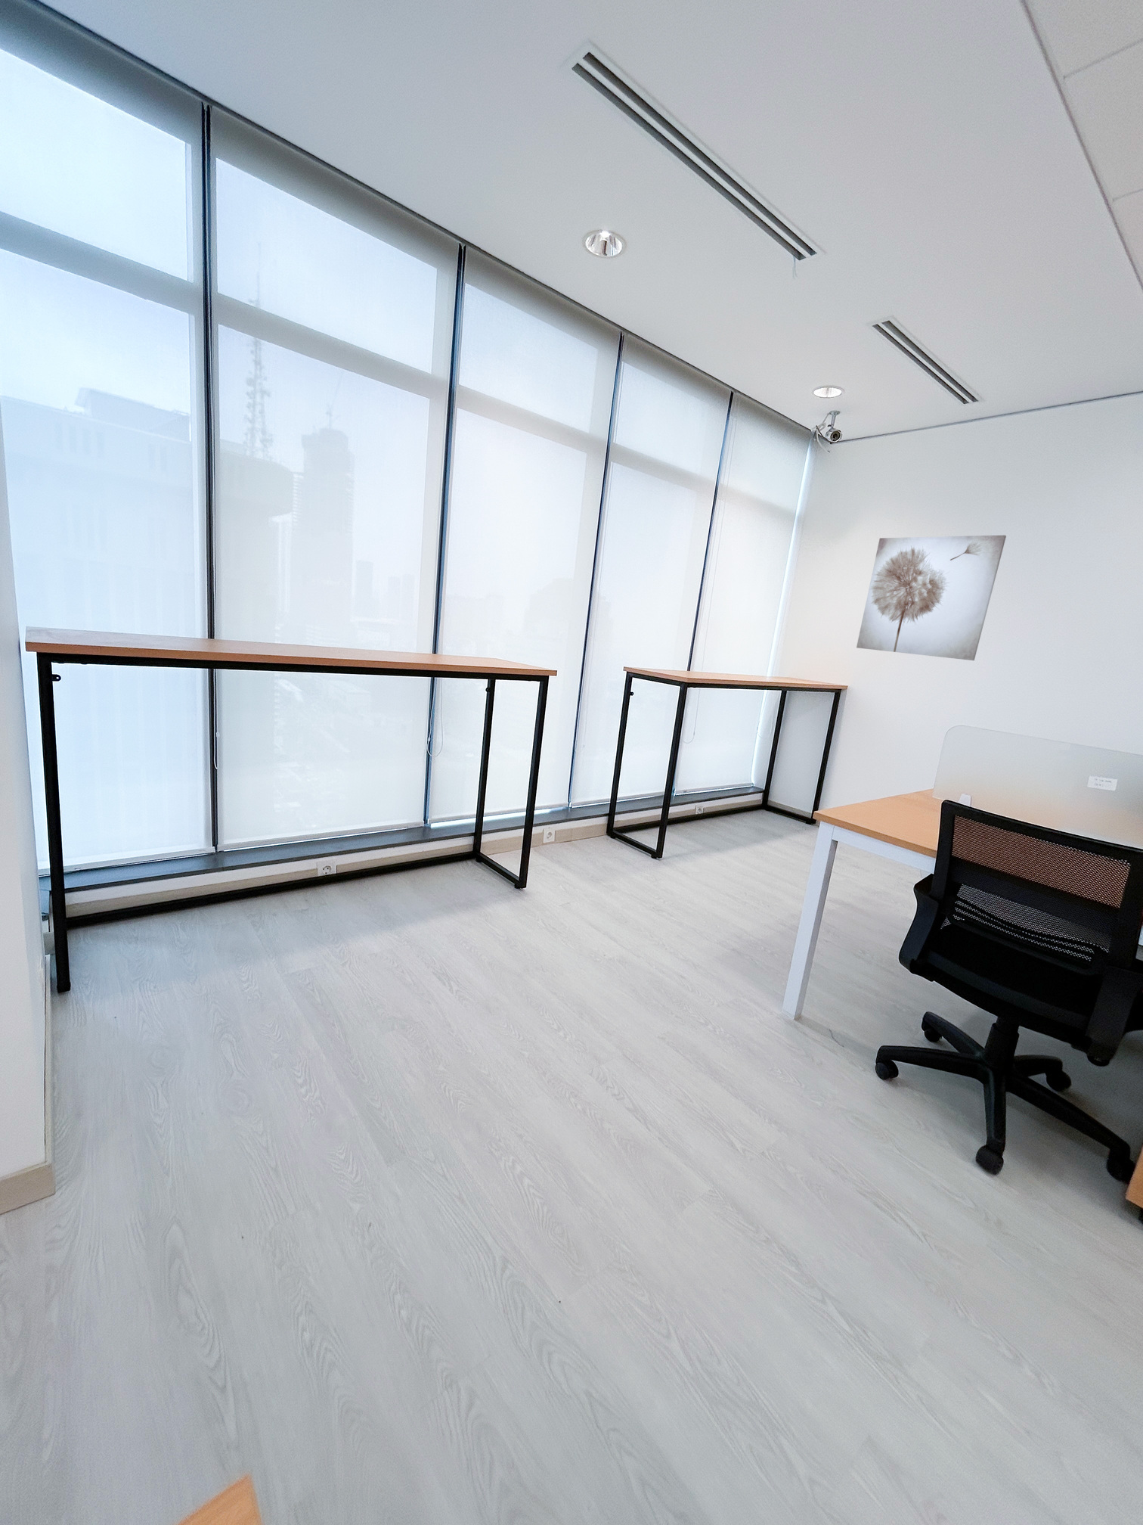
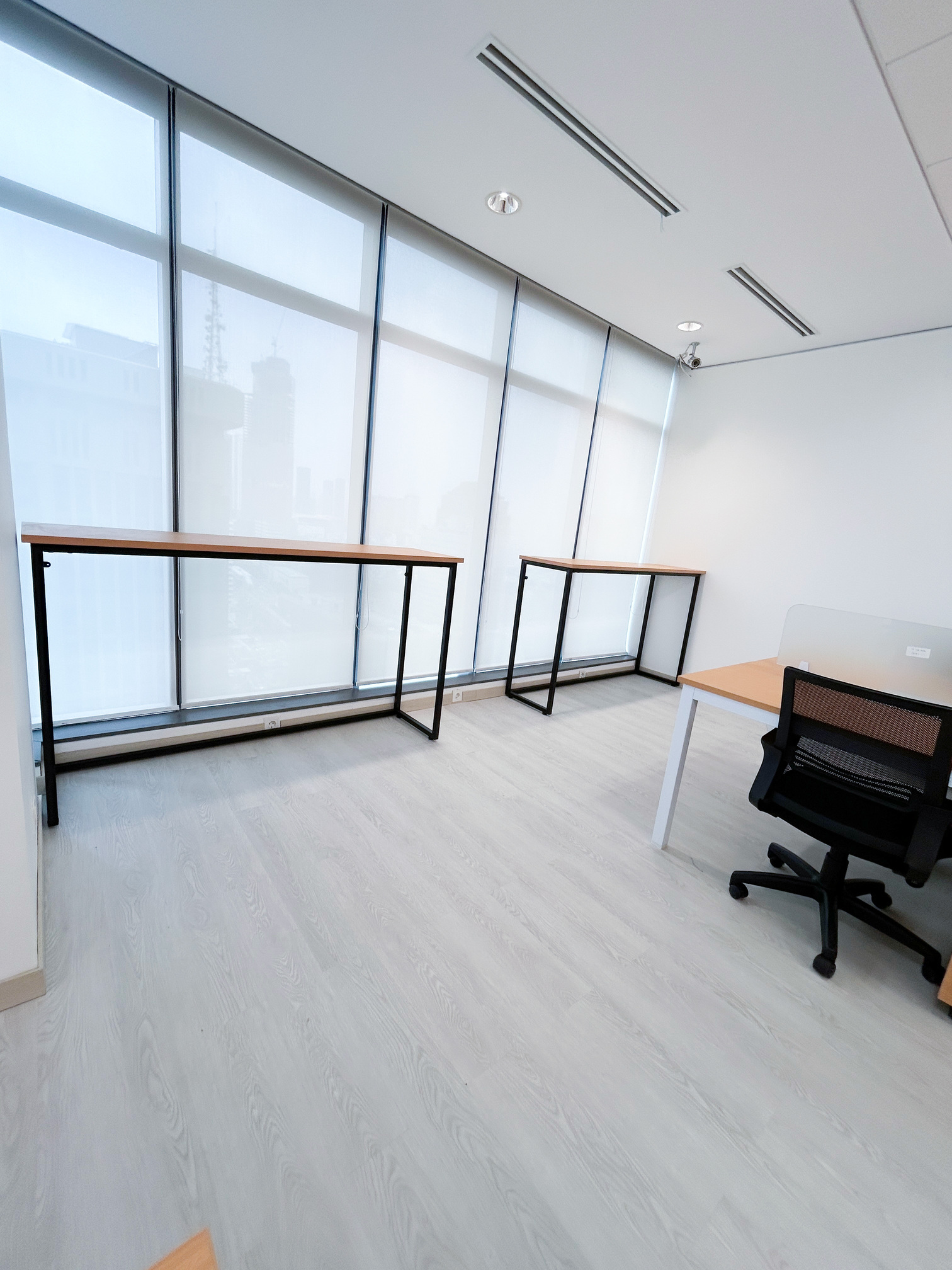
- wall art [856,534,1007,662]
